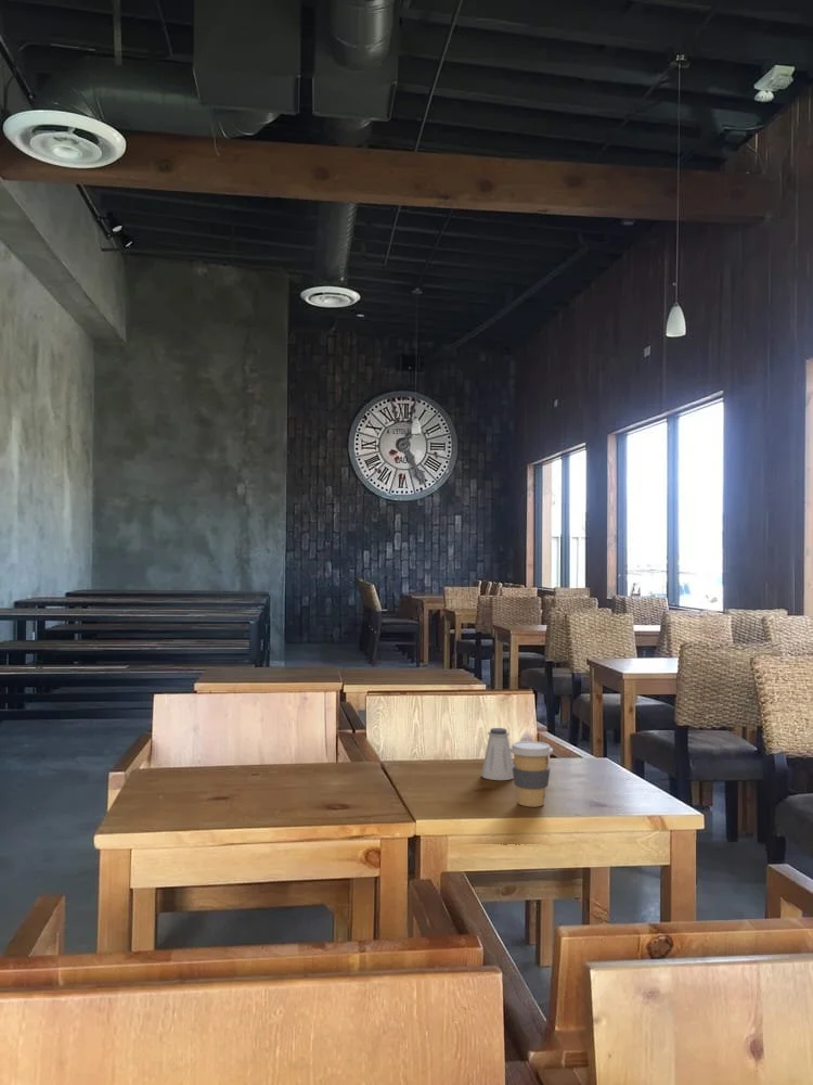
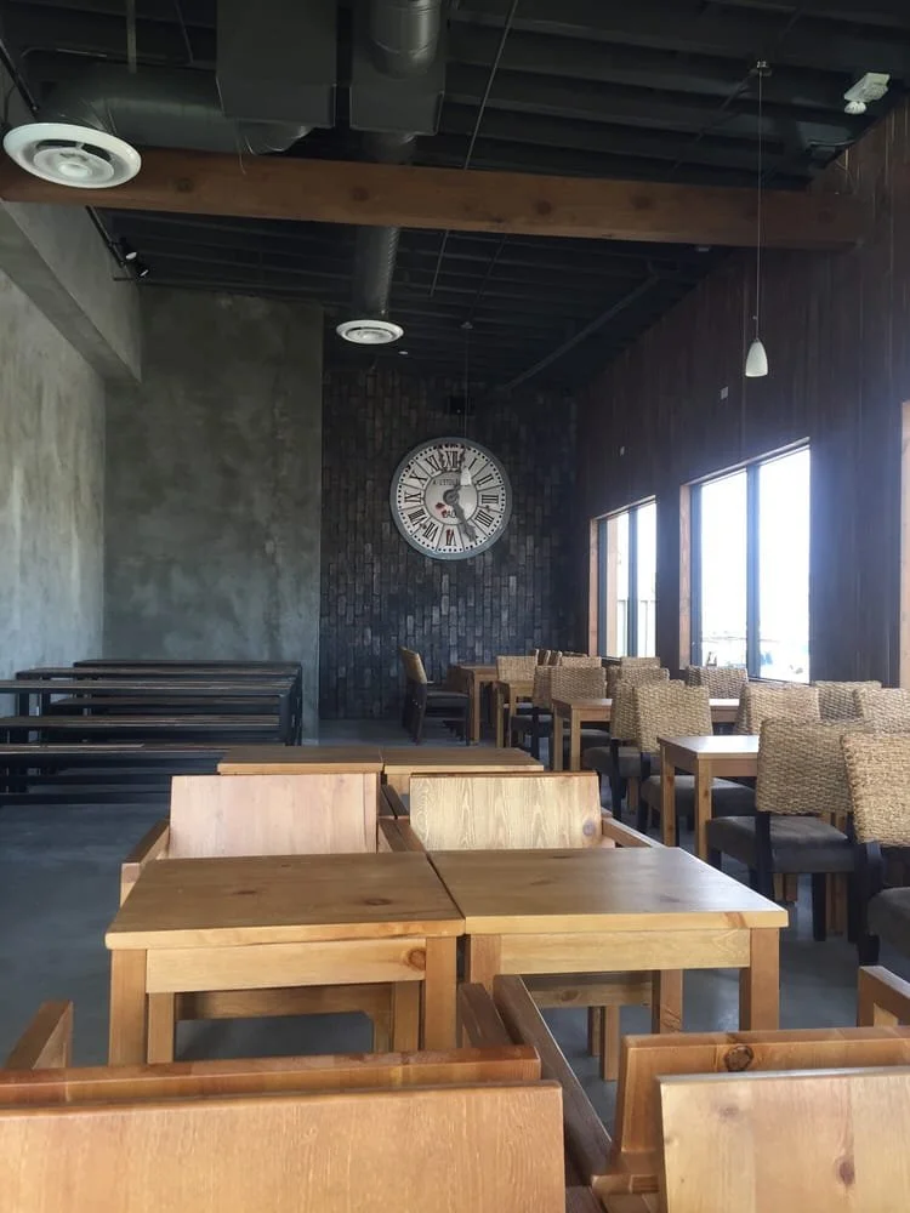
- saltshaker [480,727,514,781]
- coffee cup [509,740,554,807]
